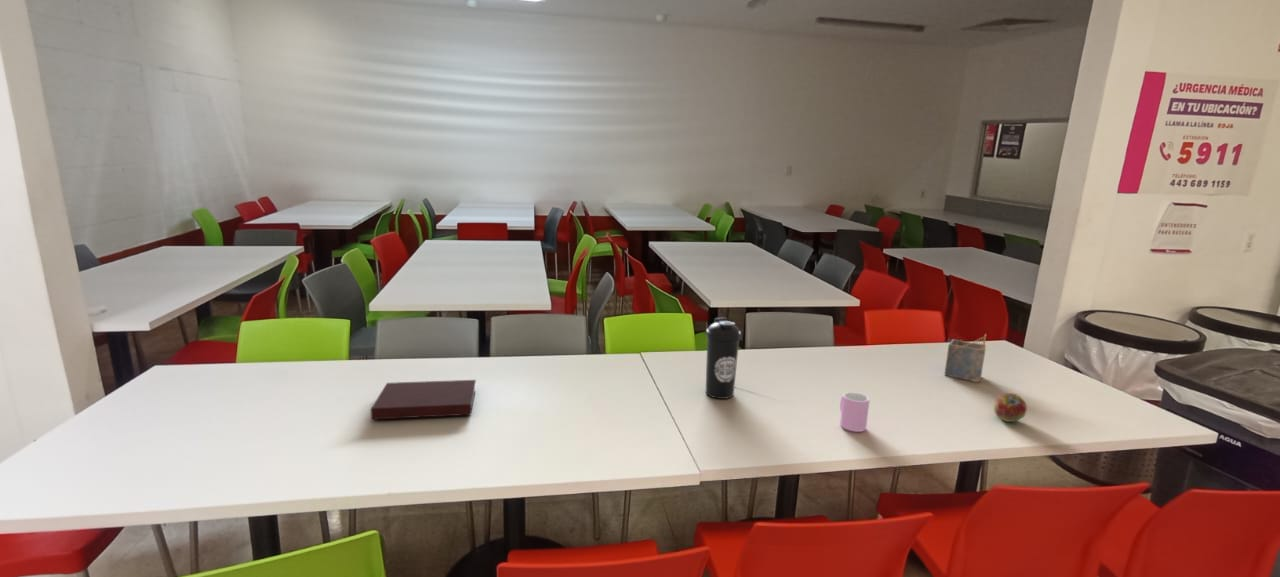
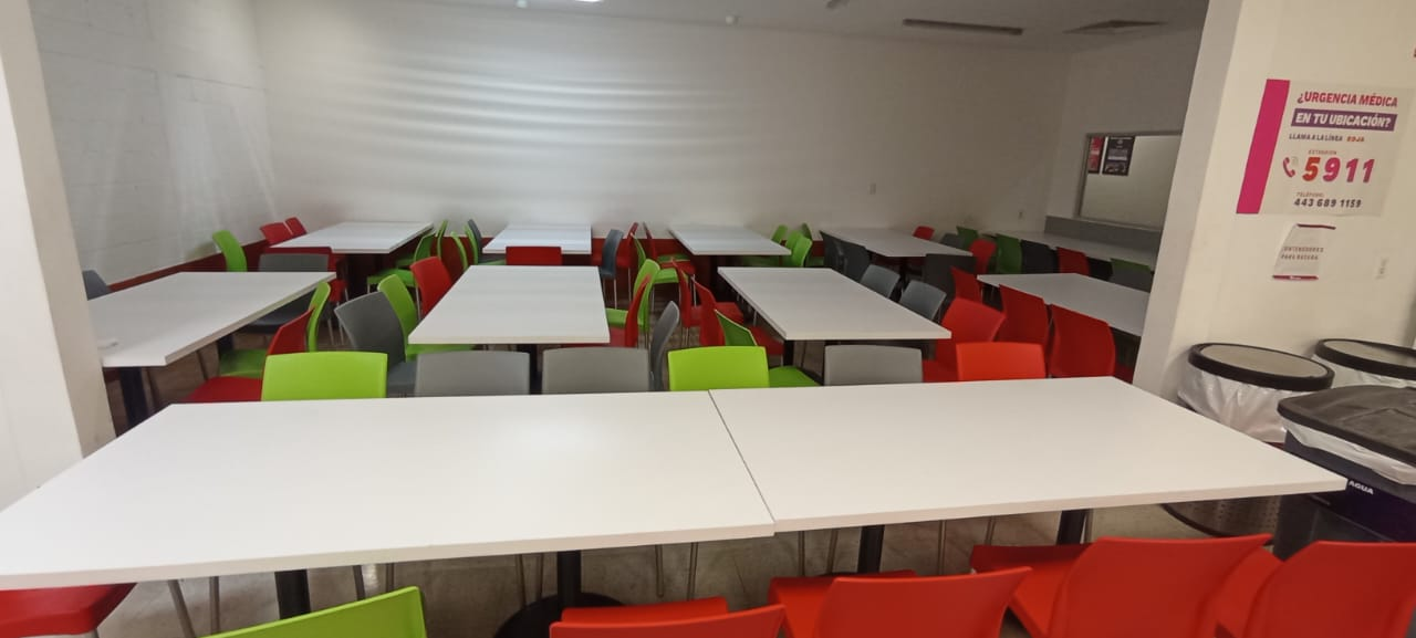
- cup [839,391,871,433]
- notebook [370,379,477,421]
- fruit [993,392,1028,423]
- napkin holder [943,333,987,383]
- water bottle [705,317,742,400]
